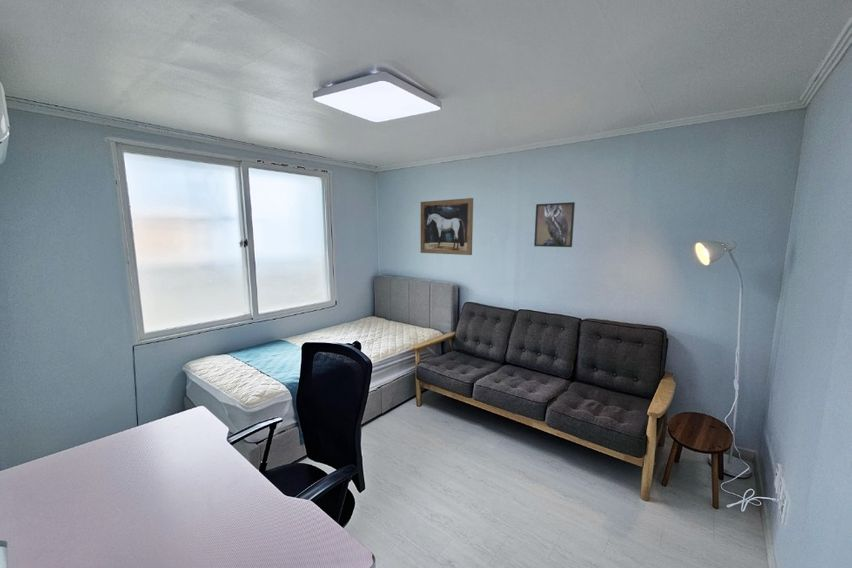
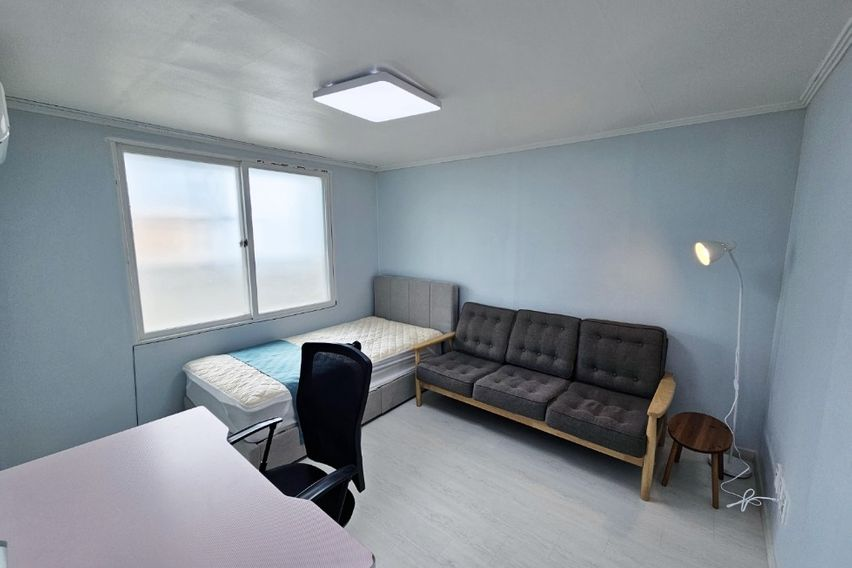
- wall art [420,197,474,256]
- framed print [533,201,576,248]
